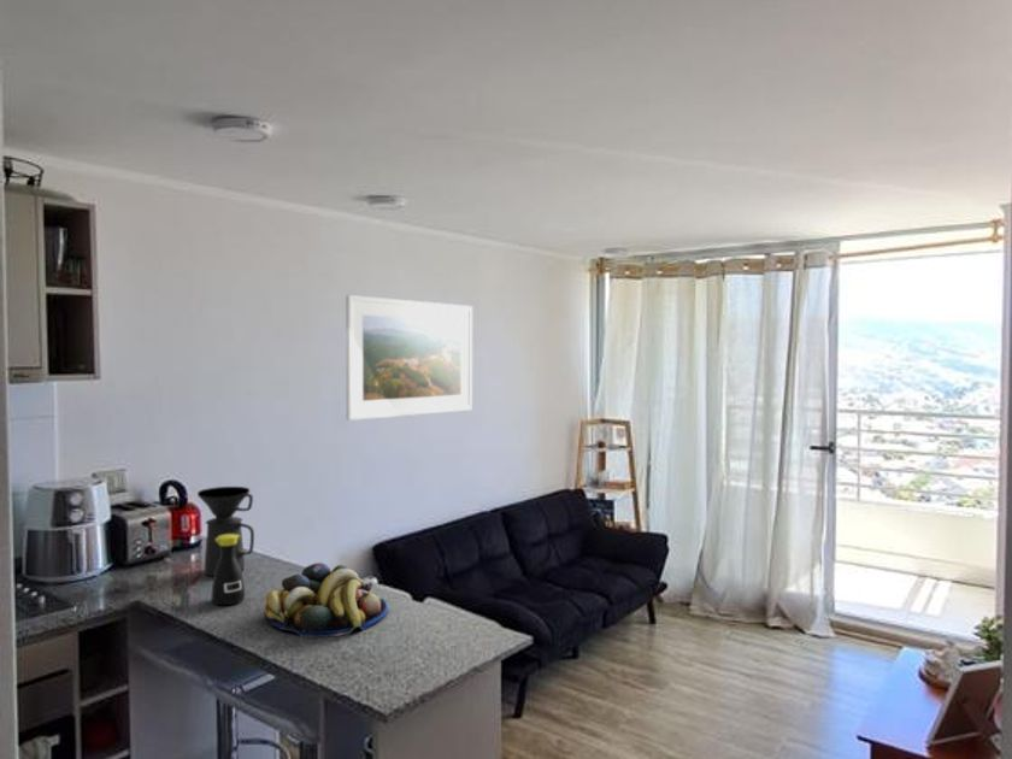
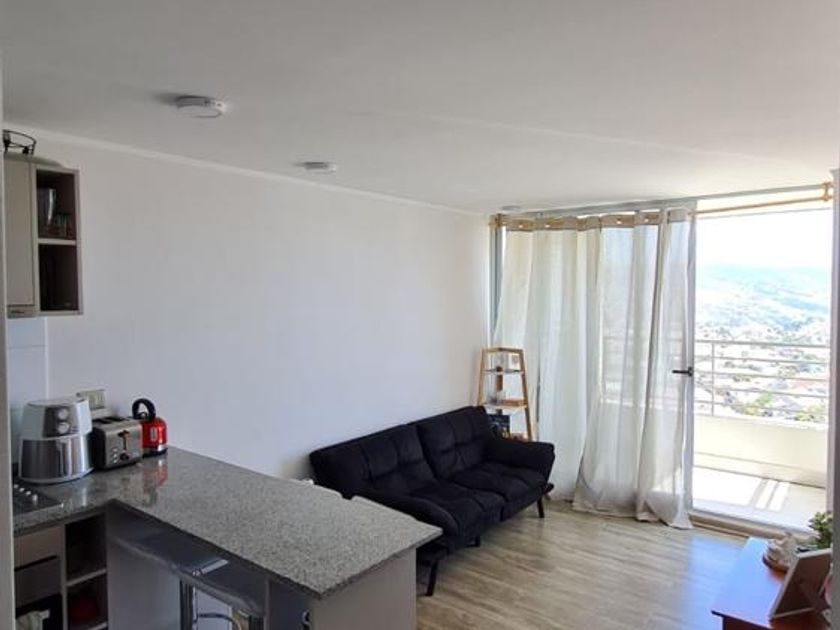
- coffee maker [196,486,255,577]
- fruit bowl [263,561,389,640]
- bottle [211,534,246,606]
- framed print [345,294,473,422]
